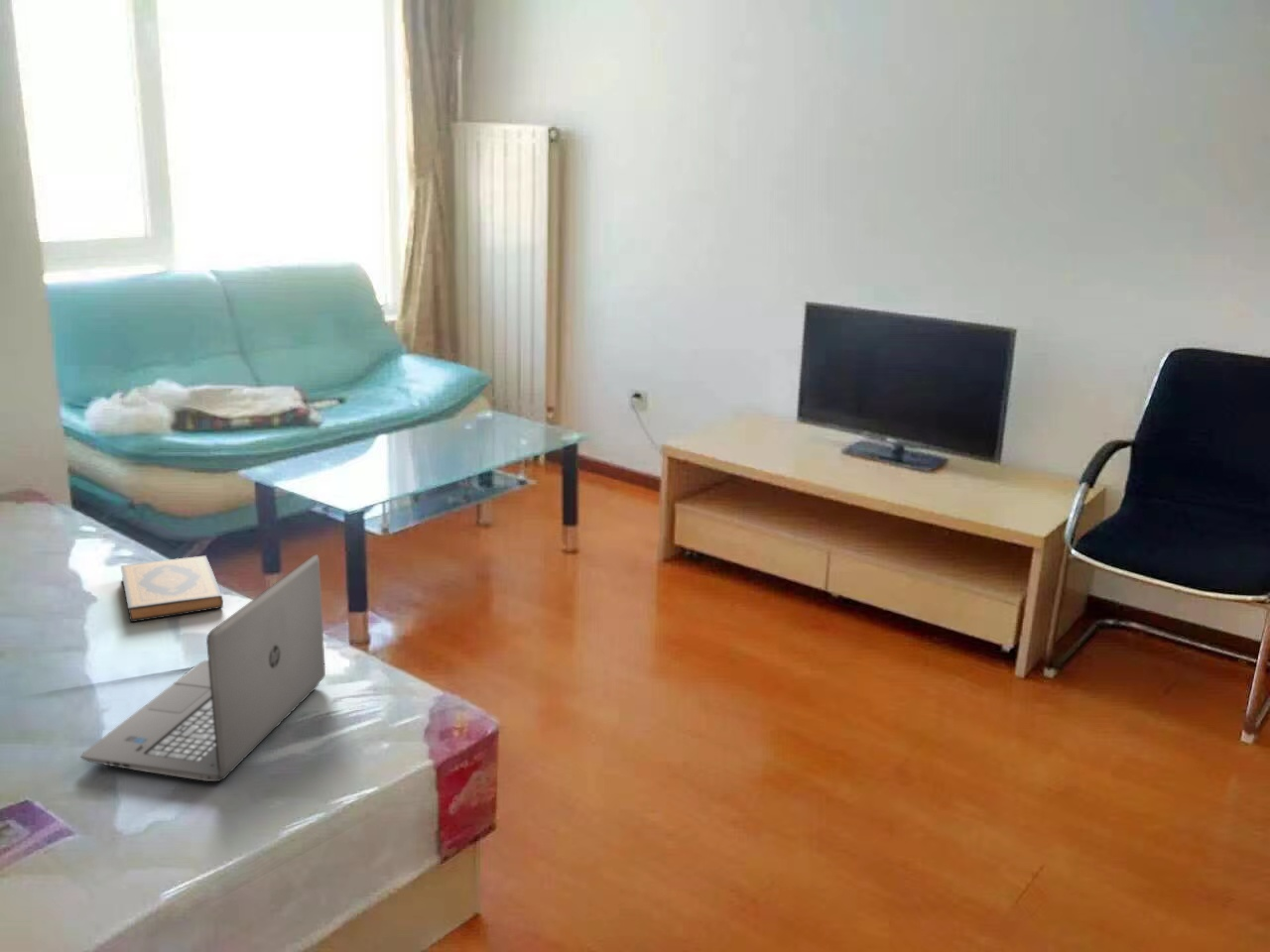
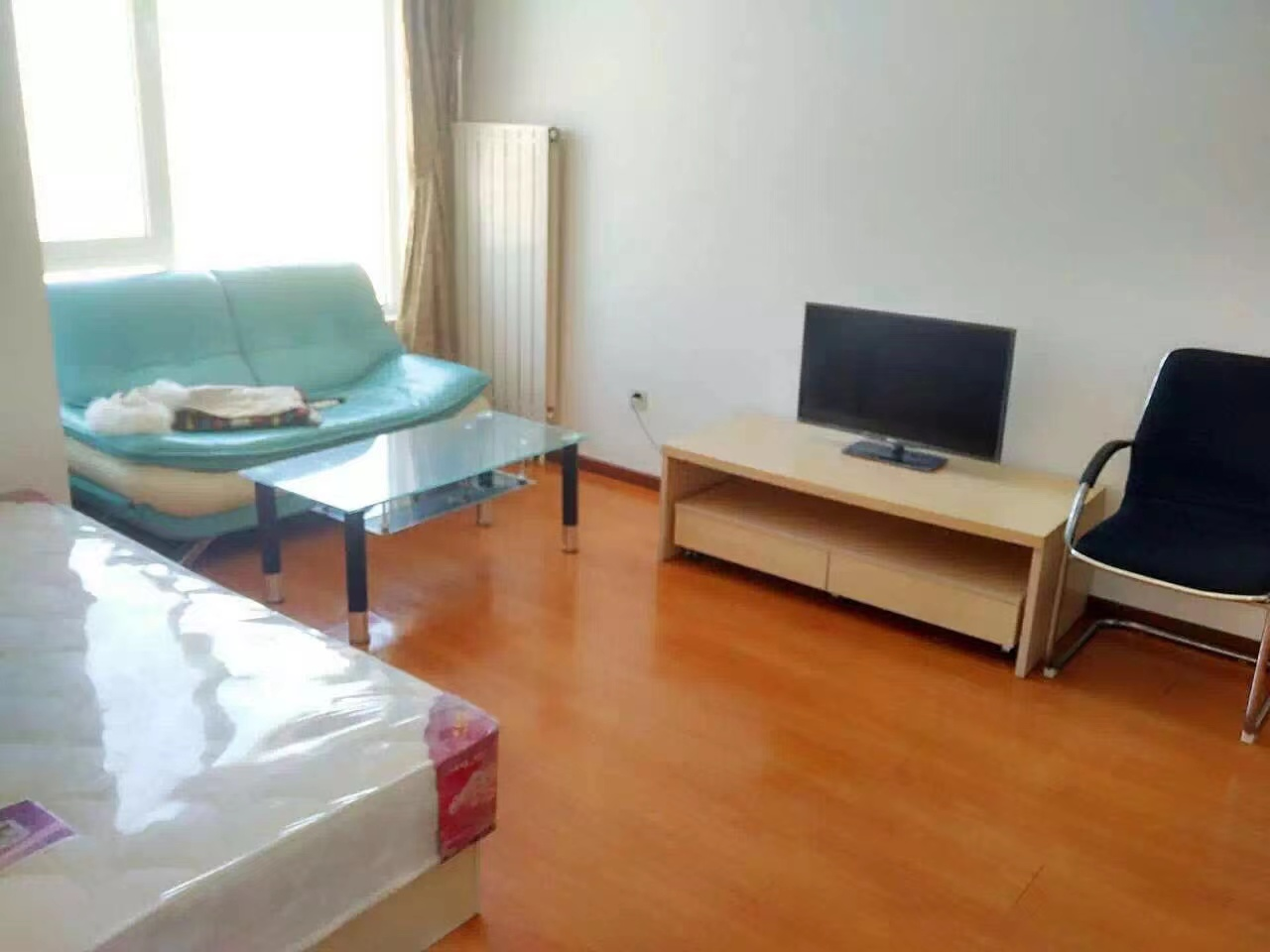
- hardback book [120,554,224,623]
- laptop [79,553,326,782]
